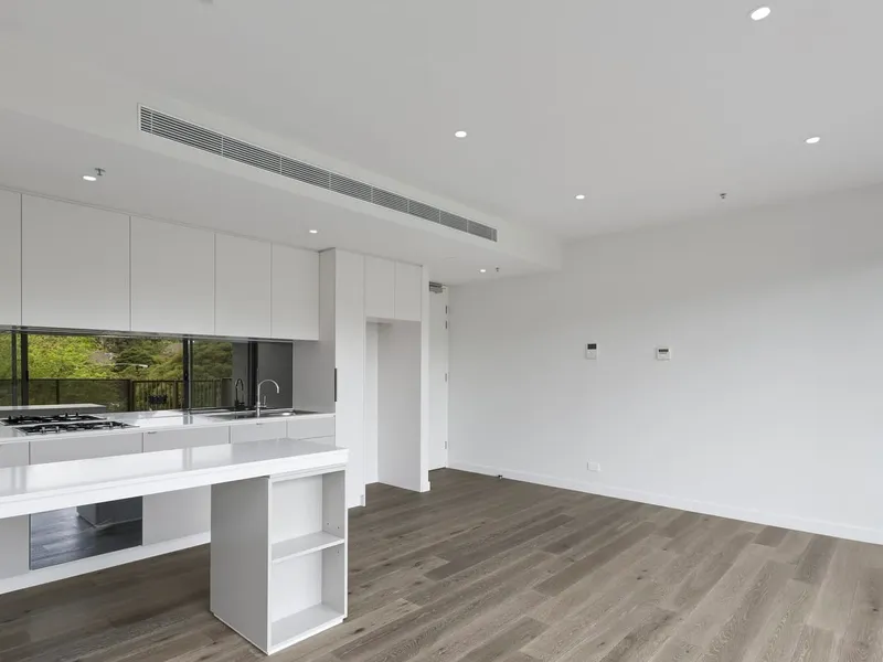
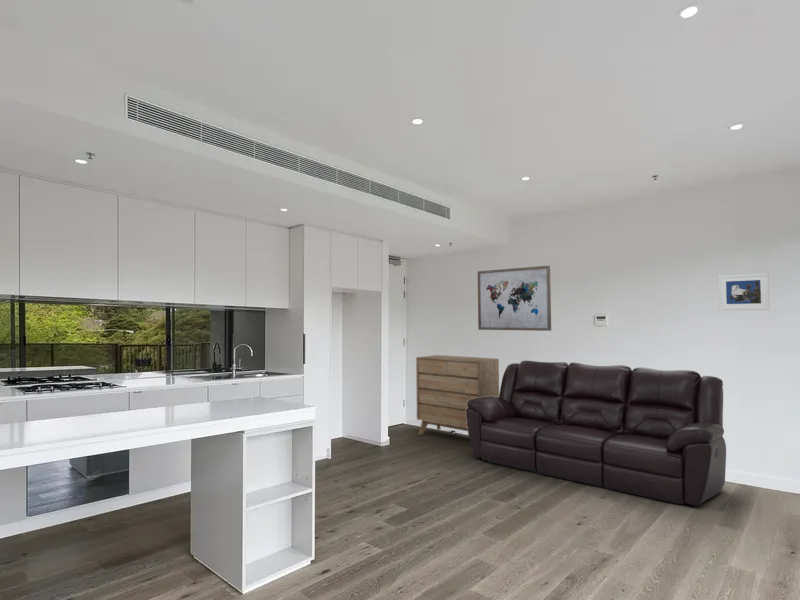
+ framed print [718,272,770,311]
+ wall art [477,265,552,332]
+ dresser [415,354,500,436]
+ sofa [466,360,727,506]
